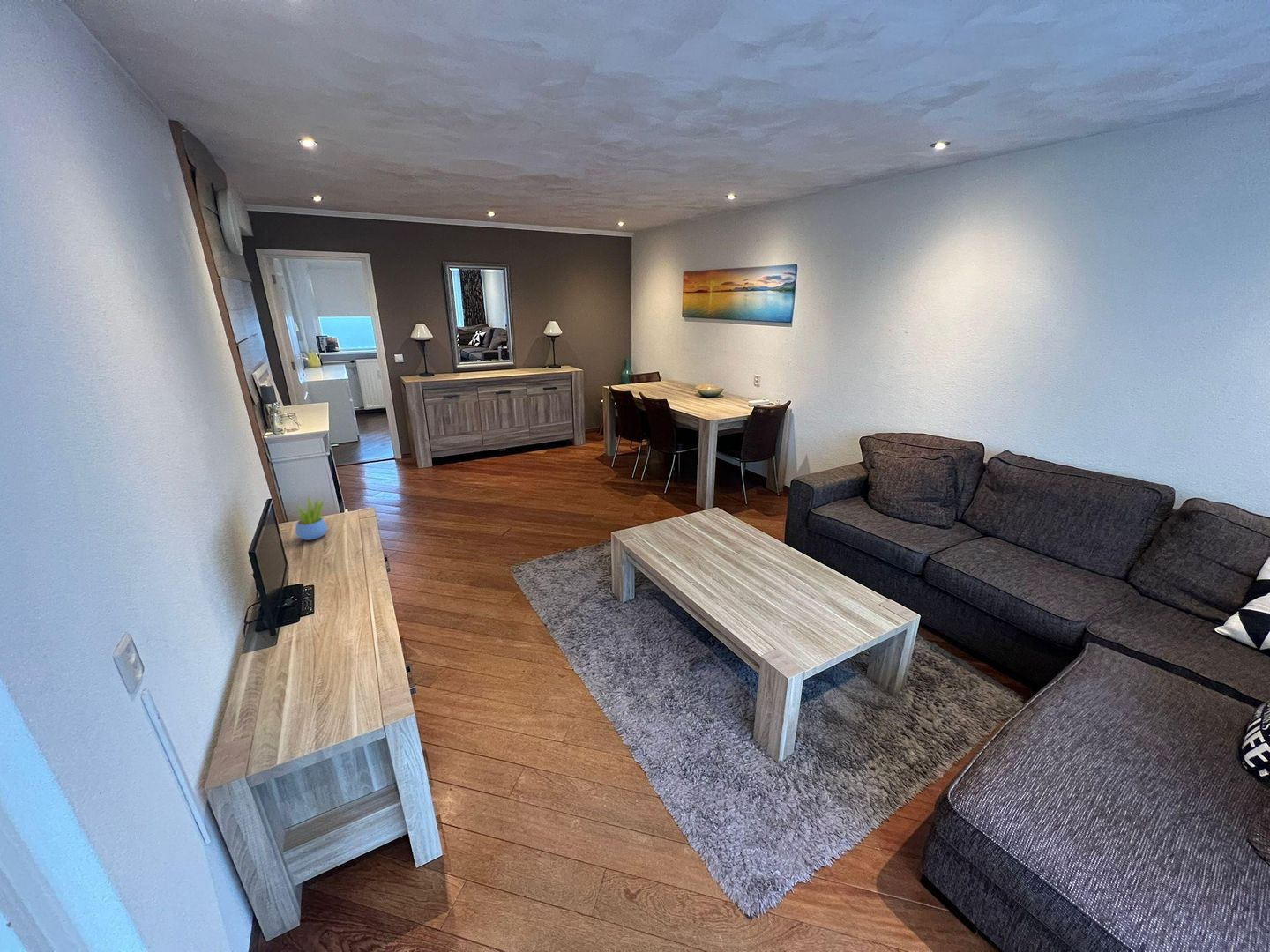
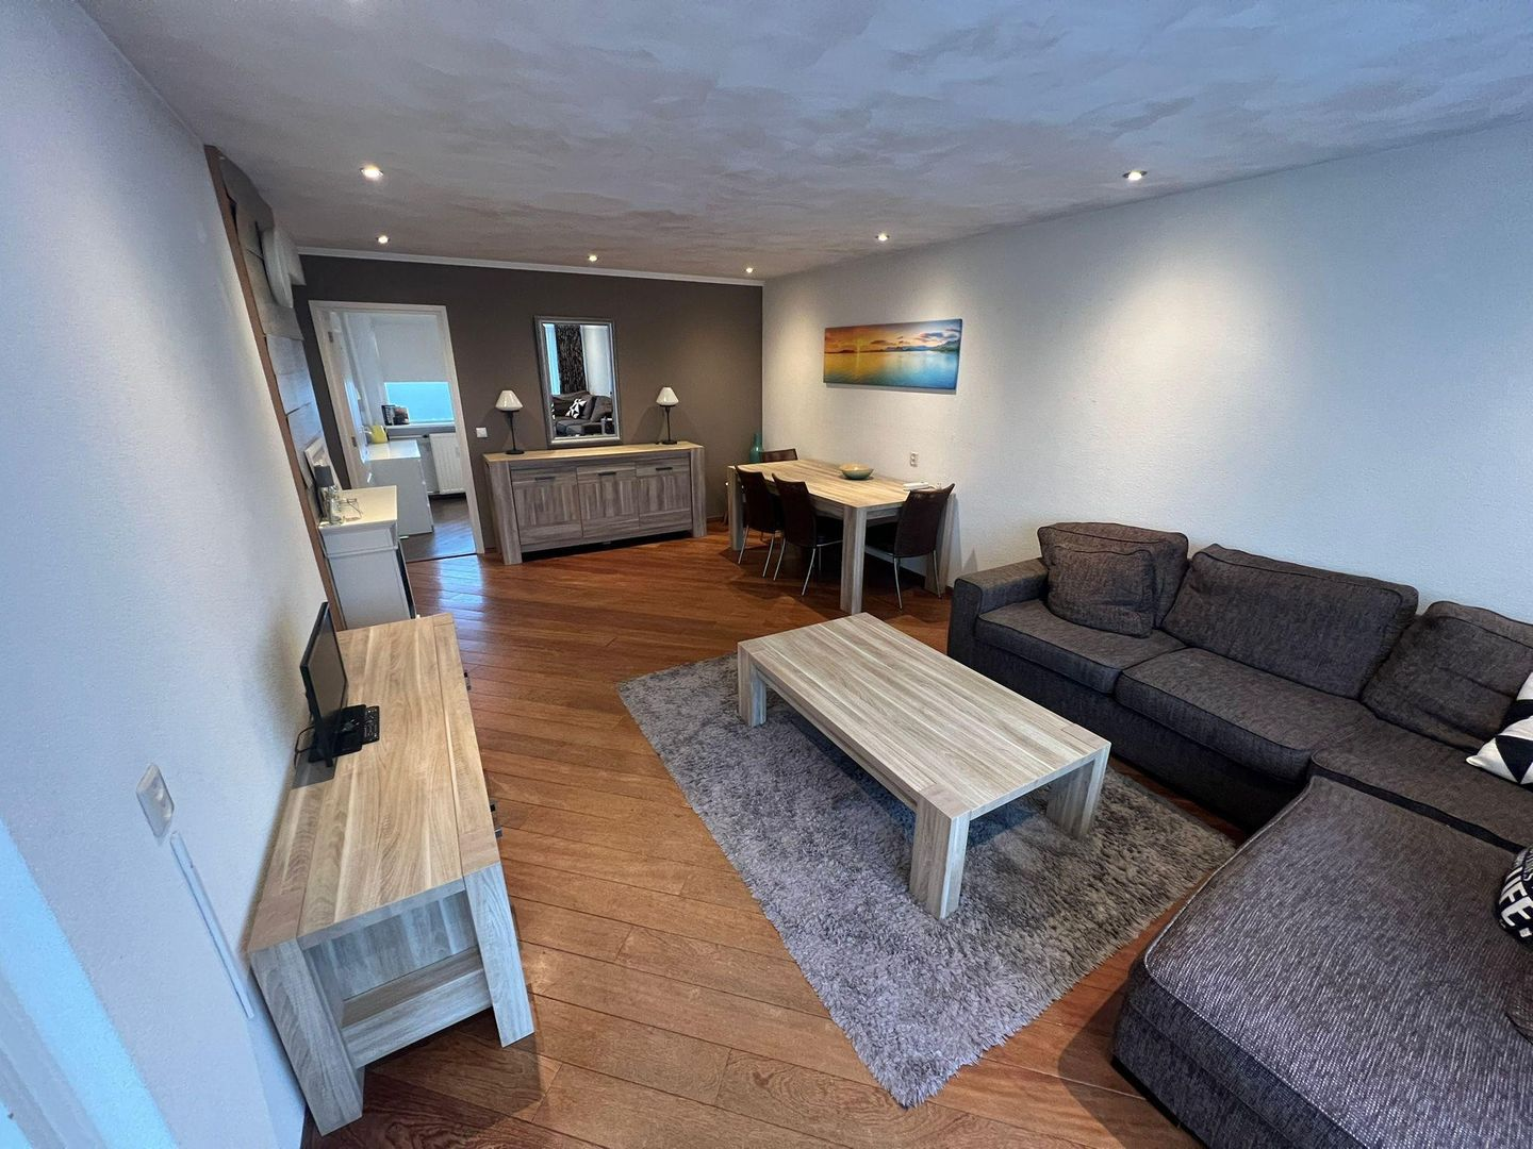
- succulent plant [295,495,328,541]
